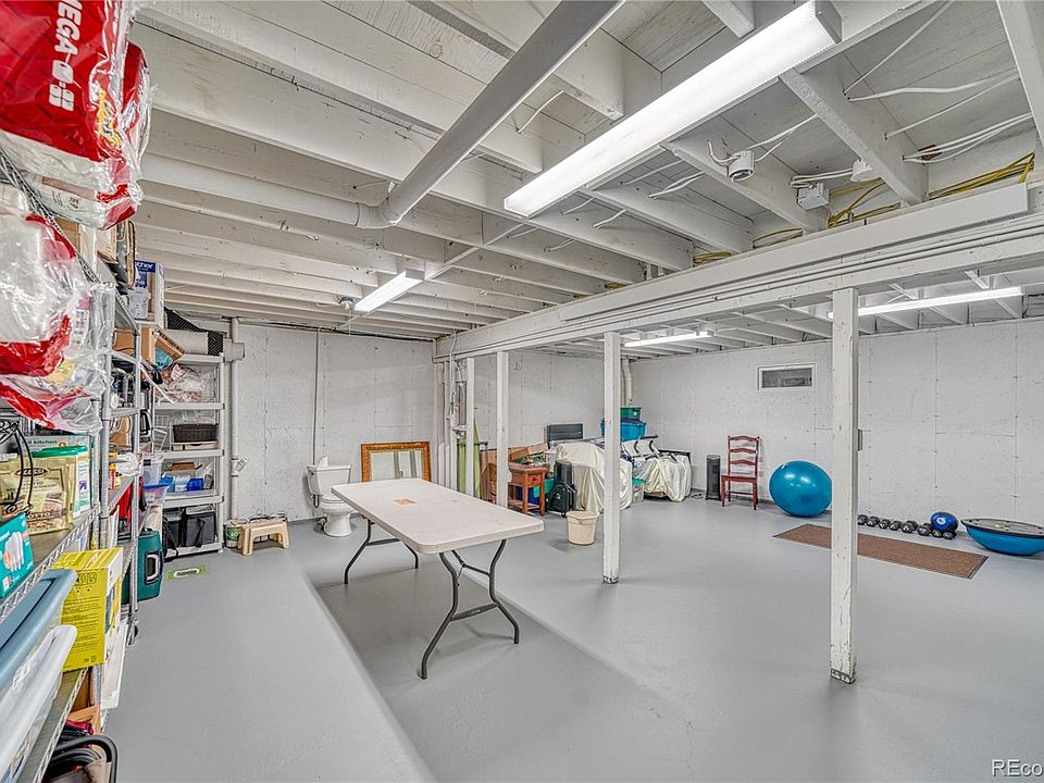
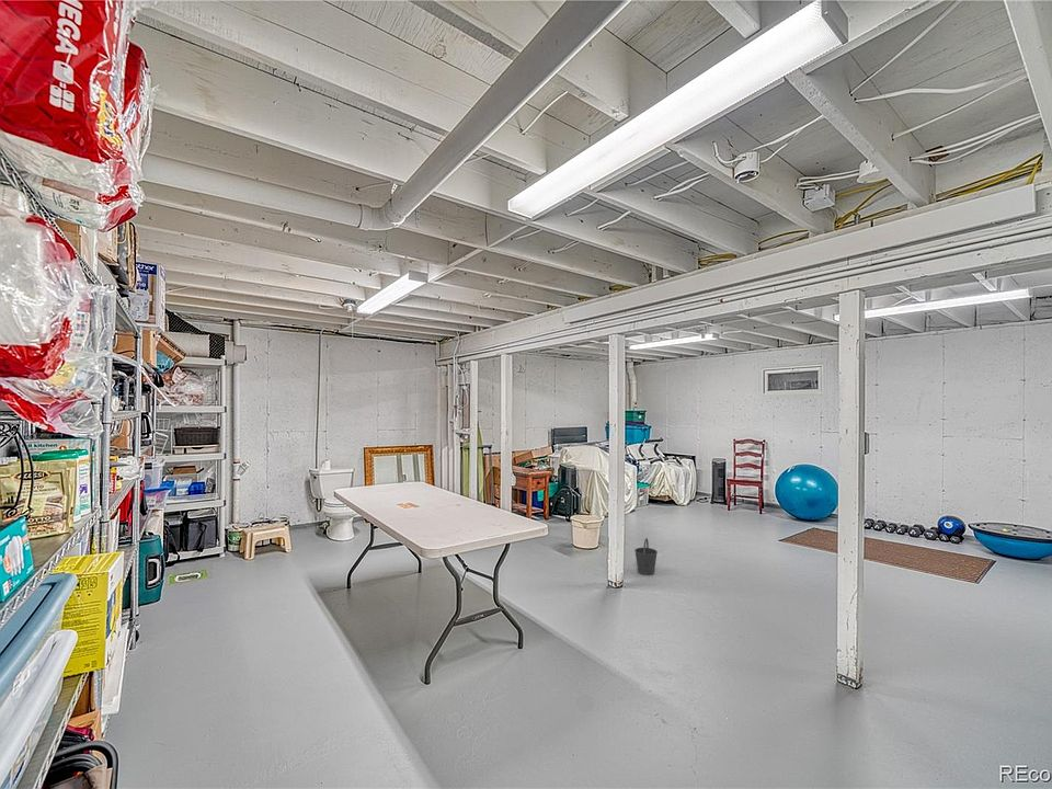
+ bucket [633,537,659,576]
